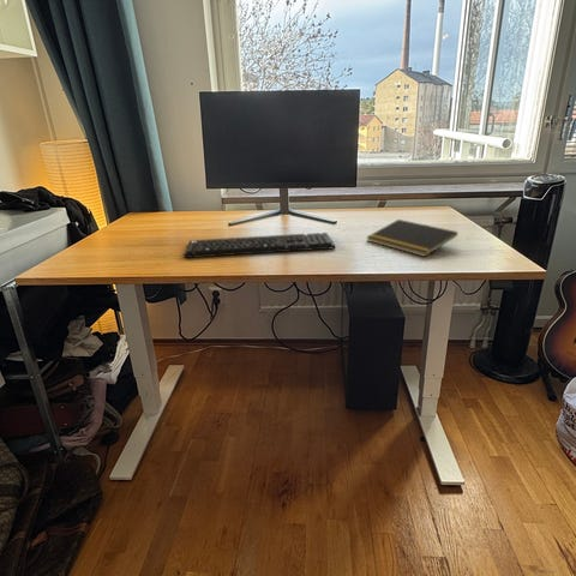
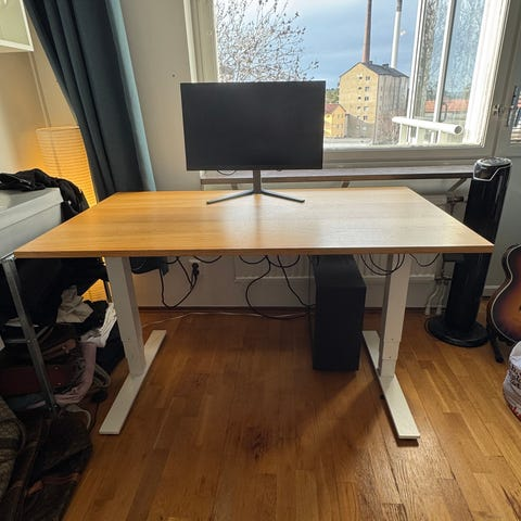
- keyboard [182,232,337,259]
- notepad [365,218,458,258]
